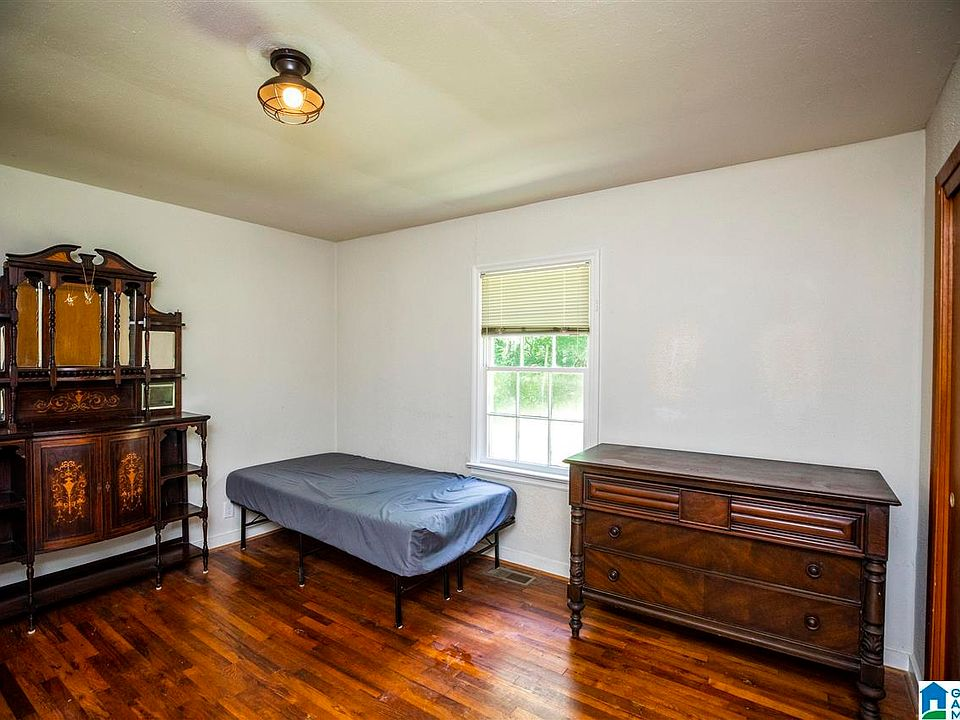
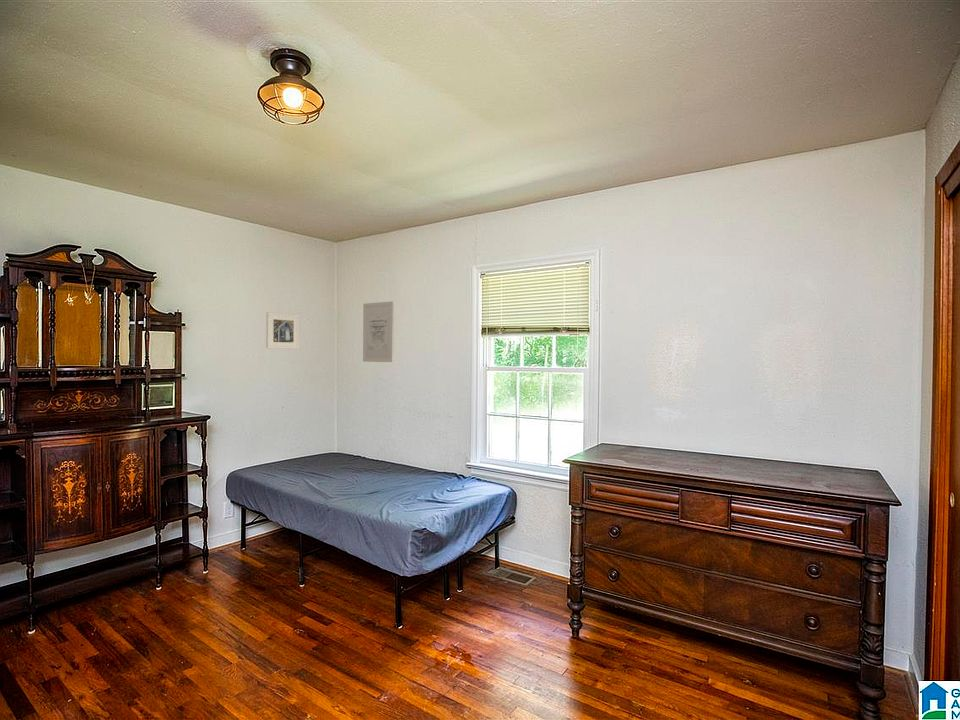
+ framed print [265,311,300,350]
+ wall art [362,300,395,363]
